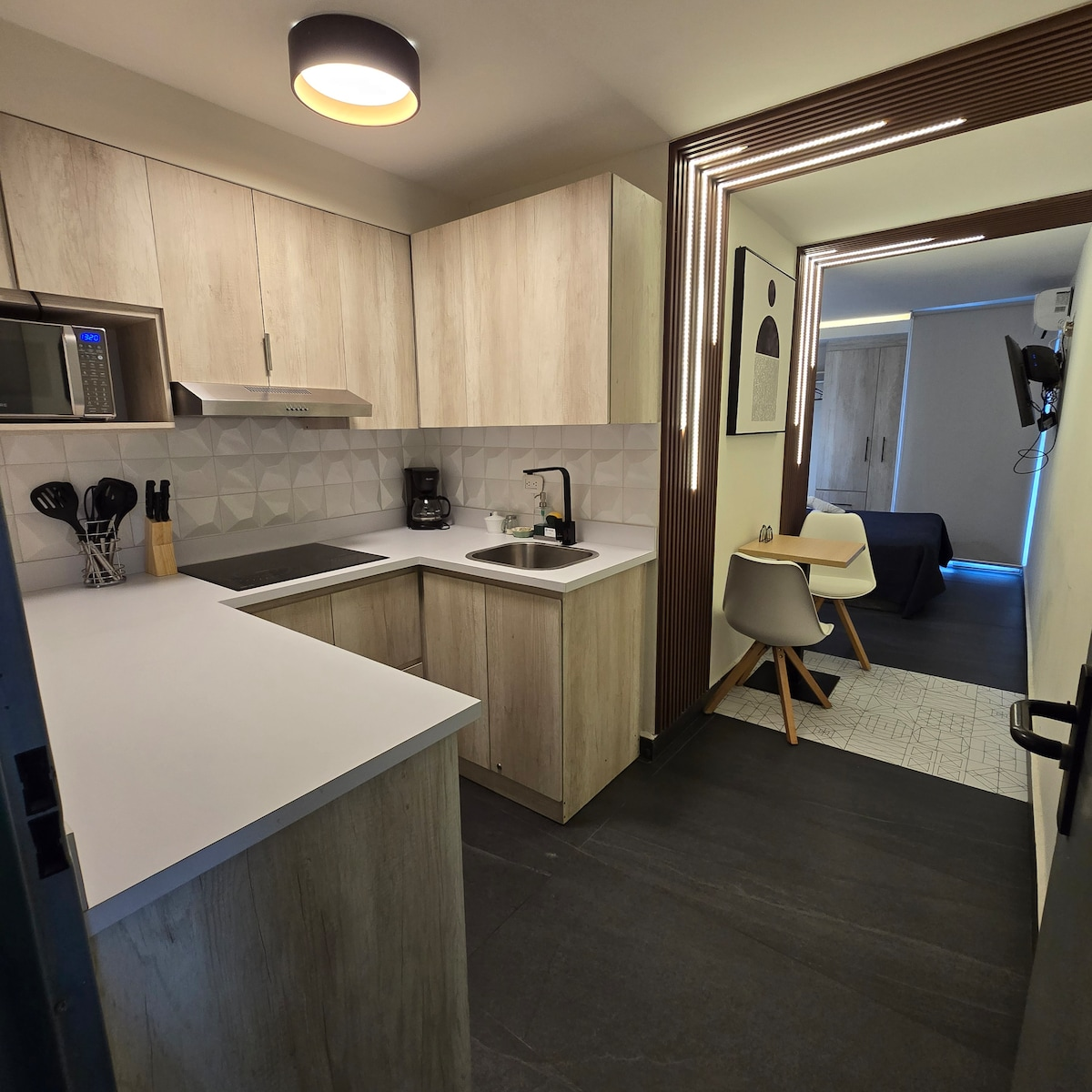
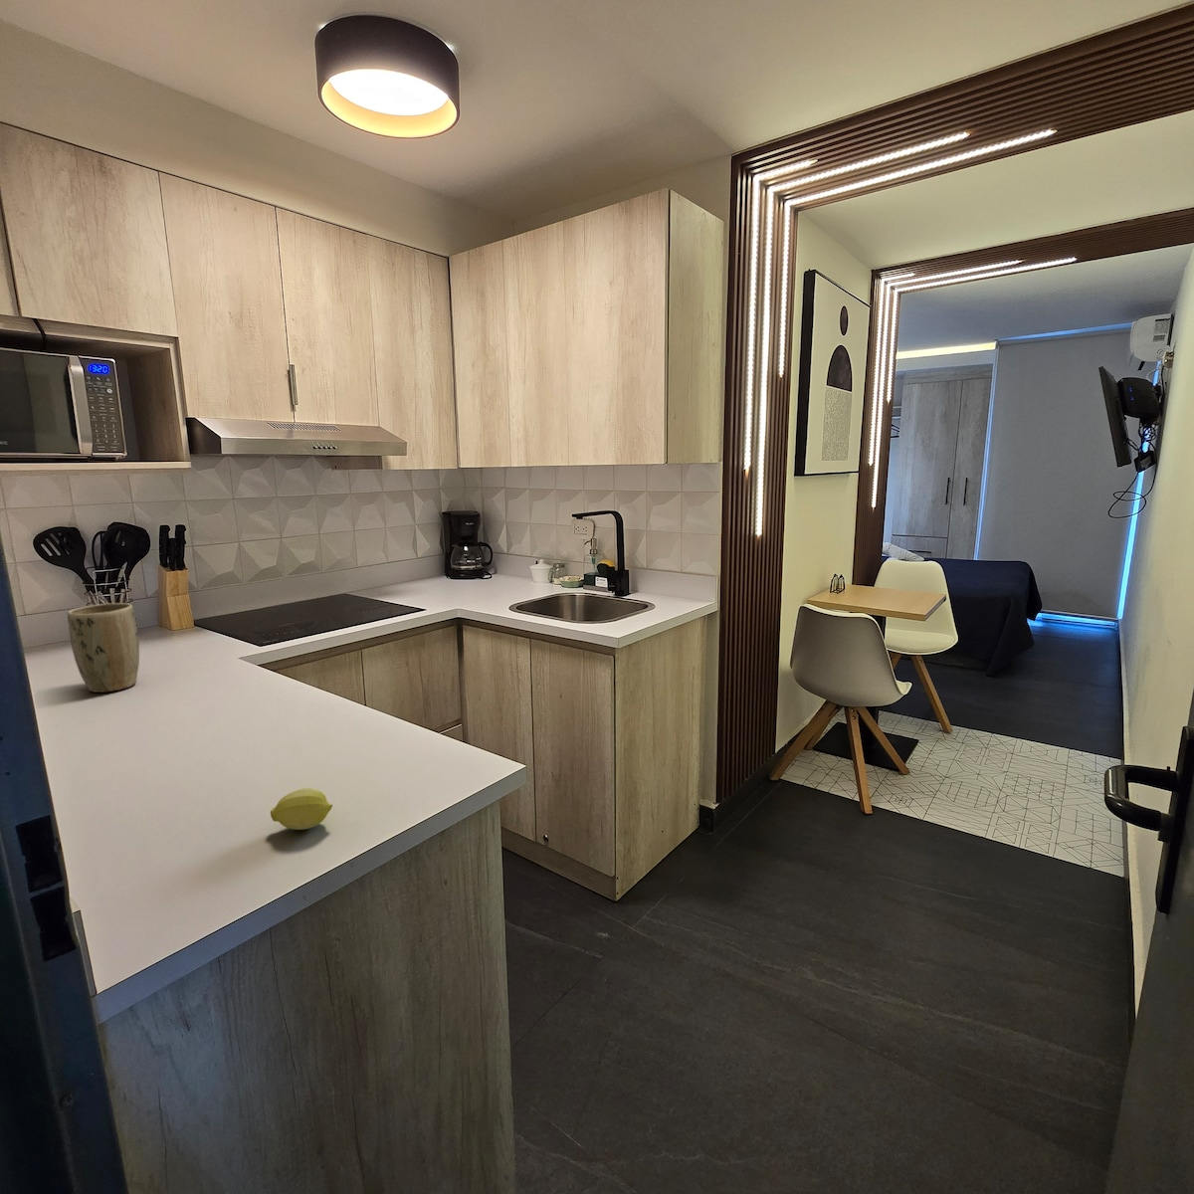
+ fruit [270,787,333,831]
+ plant pot [67,602,140,693]
